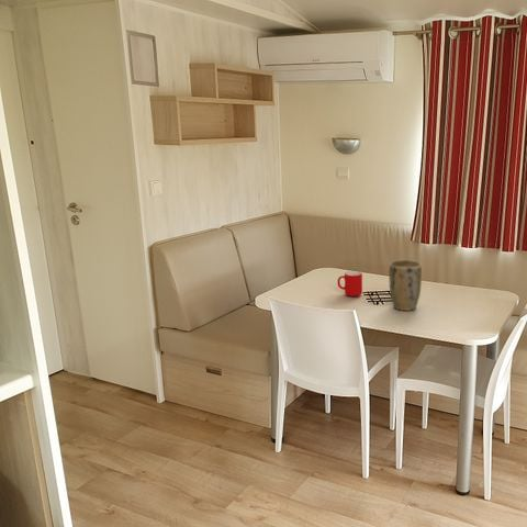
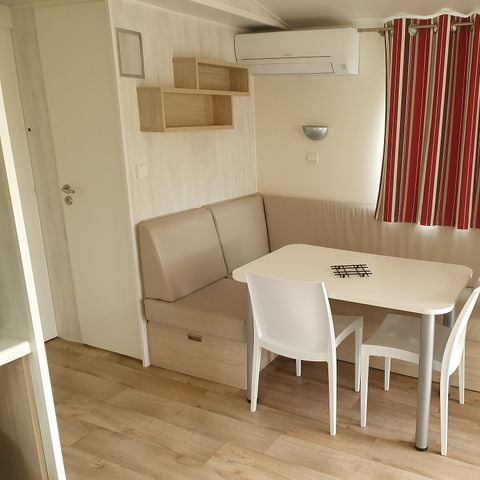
- cup [336,270,363,298]
- plant pot [388,259,423,312]
